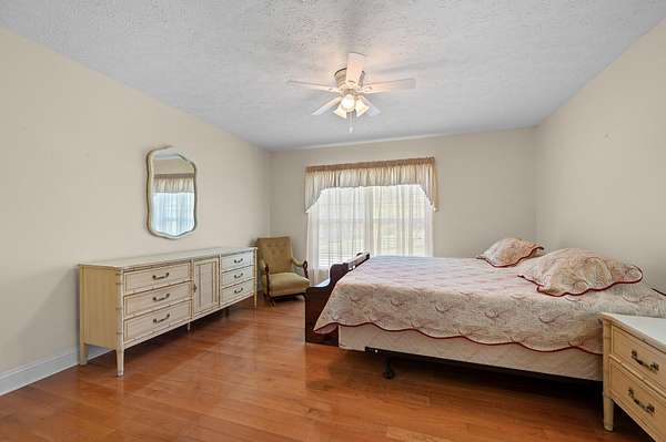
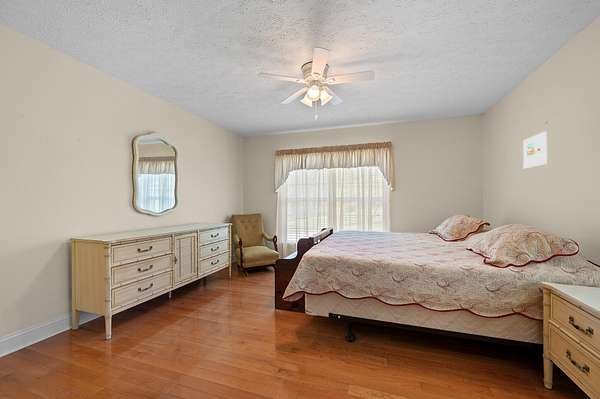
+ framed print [522,131,548,169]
